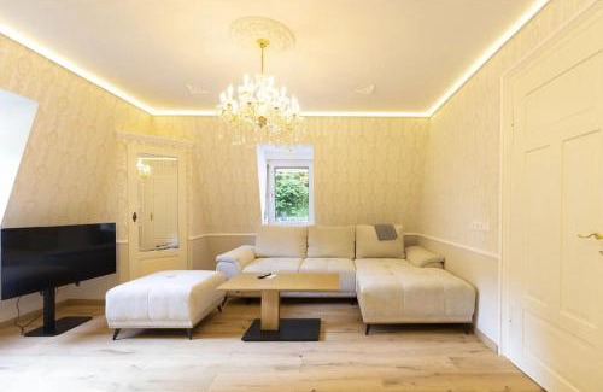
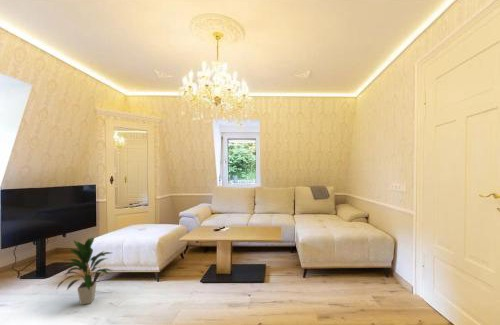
+ indoor plant [56,237,113,306]
